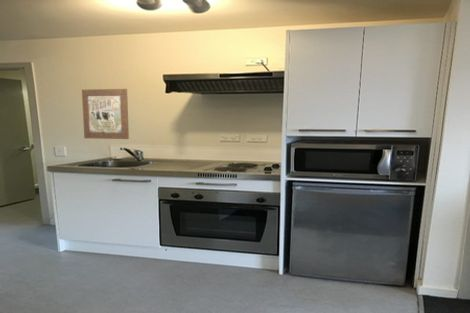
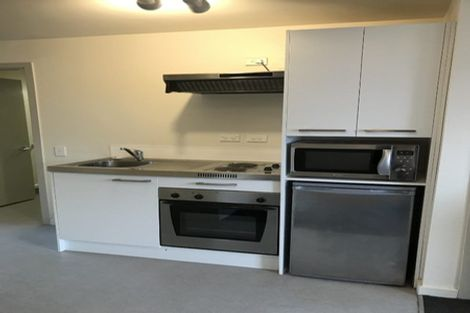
- wall art [81,88,130,140]
